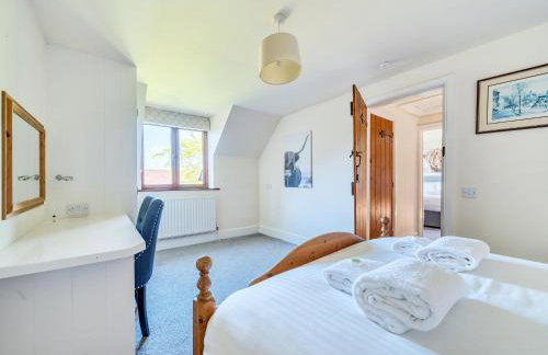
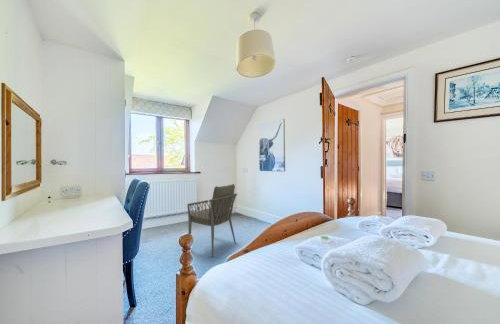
+ armchair [186,183,238,258]
